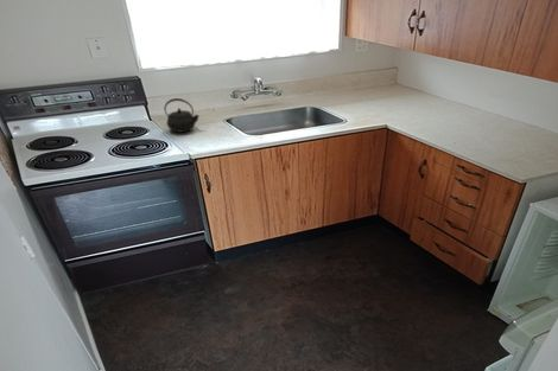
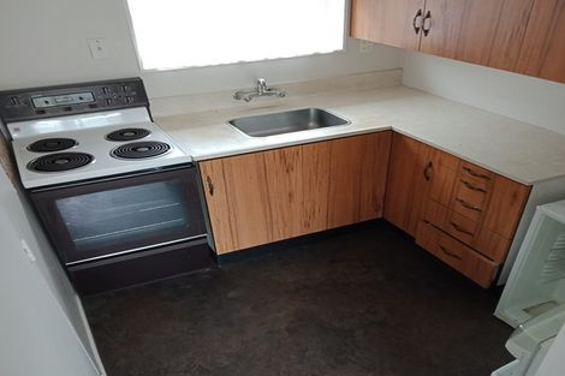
- kettle [163,97,201,134]
